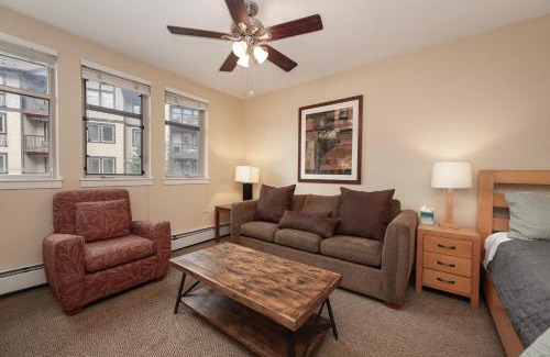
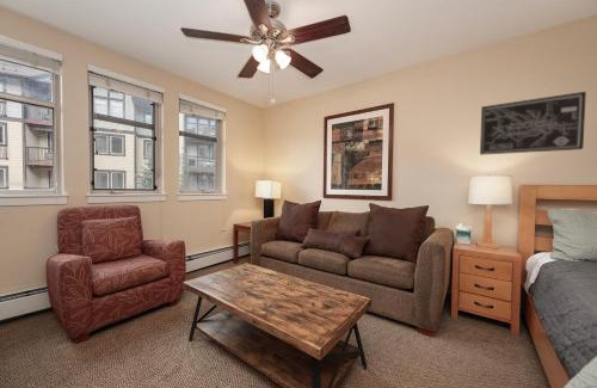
+ wall art [479,91,587,156]
